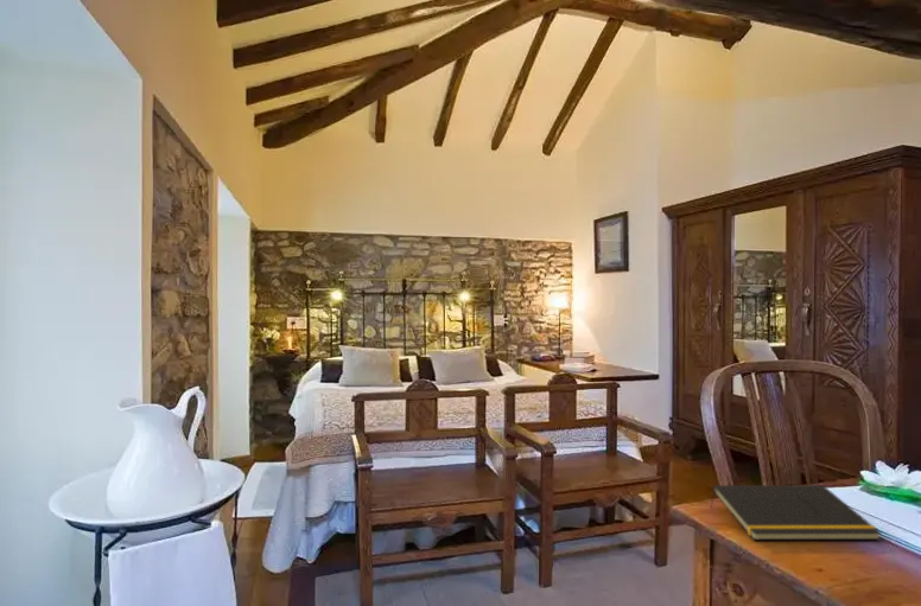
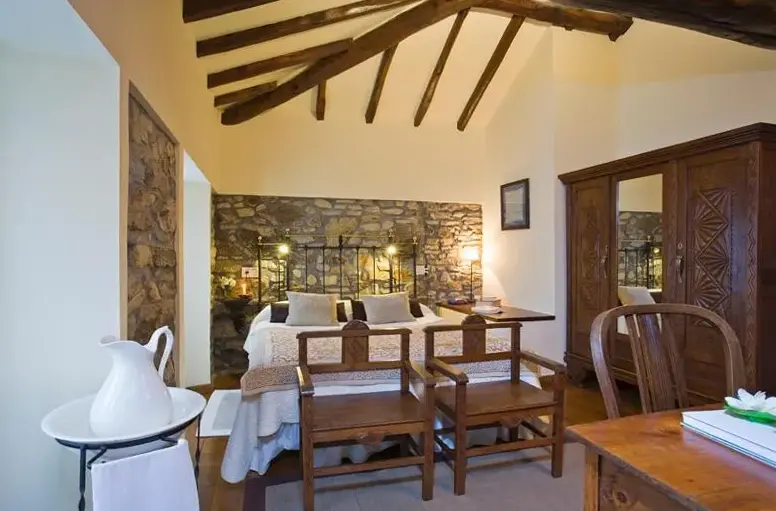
- notepad [709,484,883,541]
